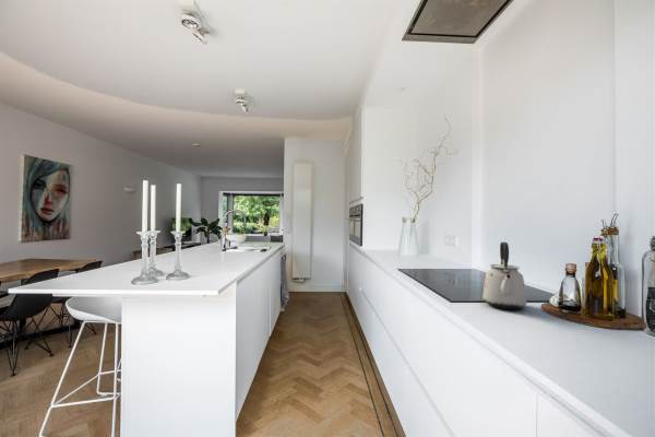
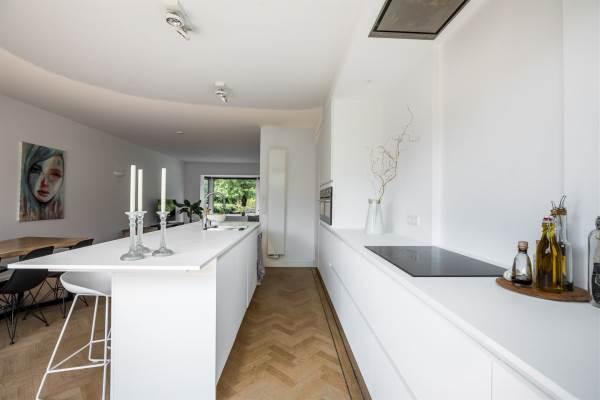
- kettle [481,241,527,310]
